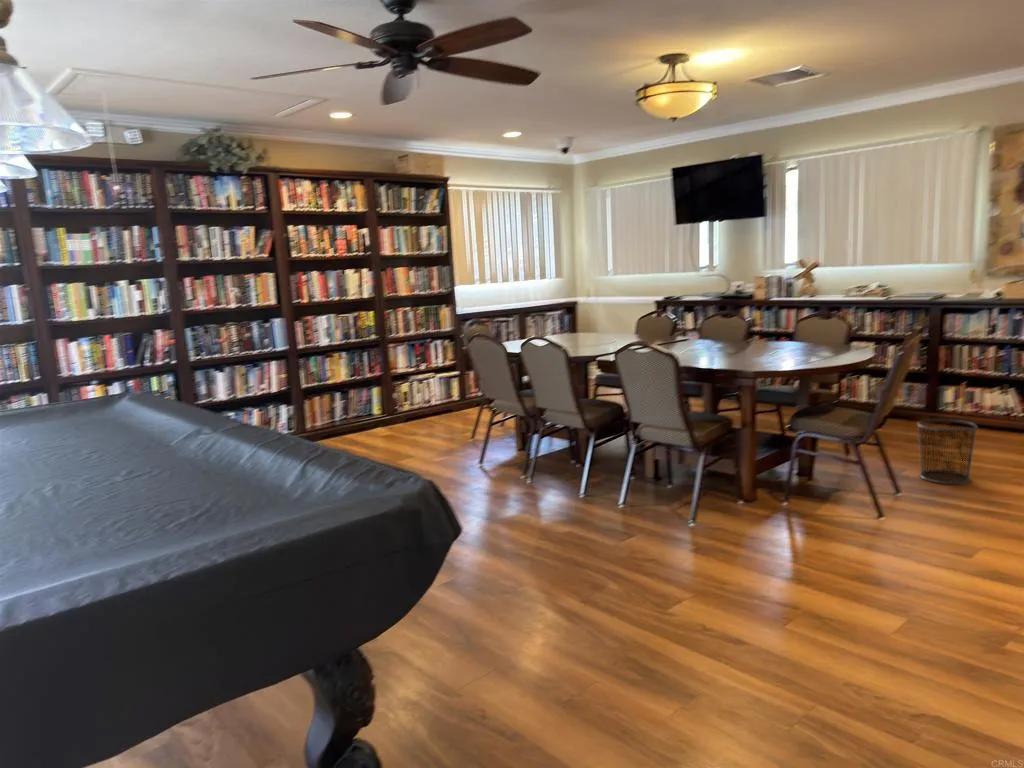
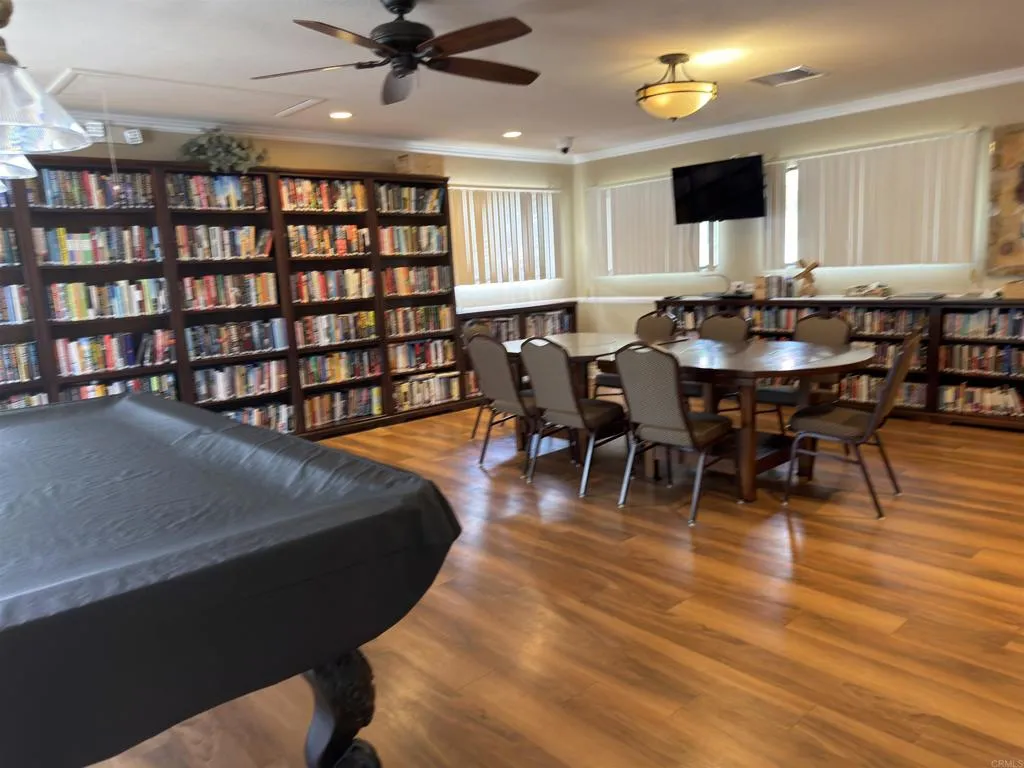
- trash can [916,418,979,485]
